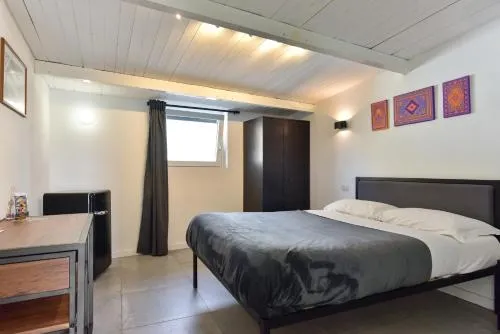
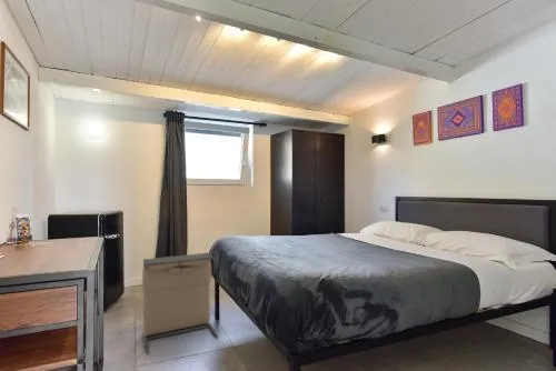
+ laundry hamper [141,251,219,355]
